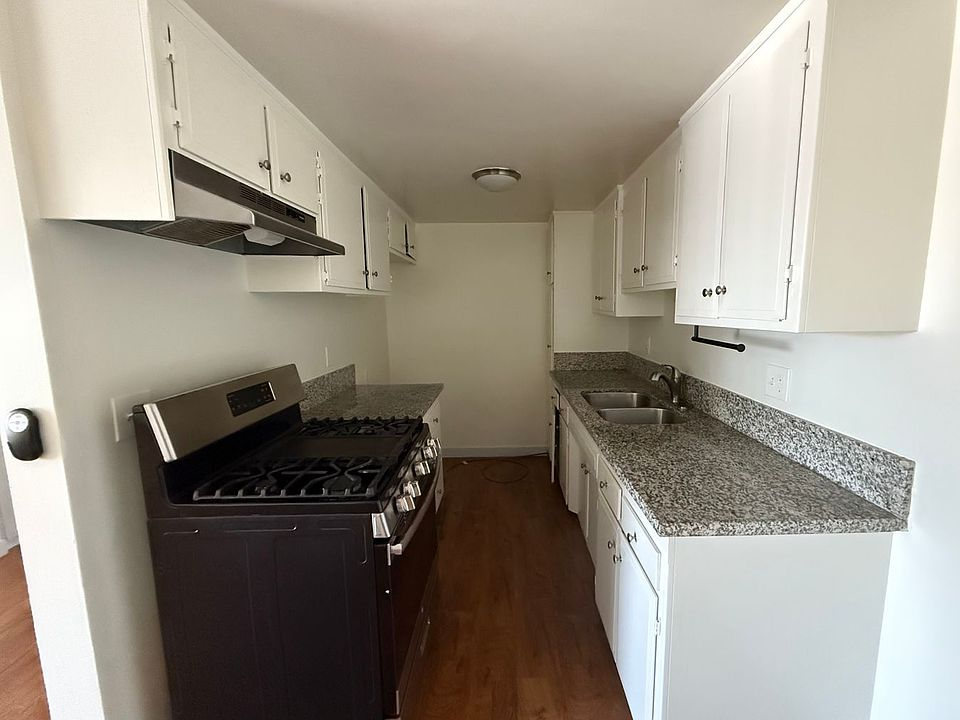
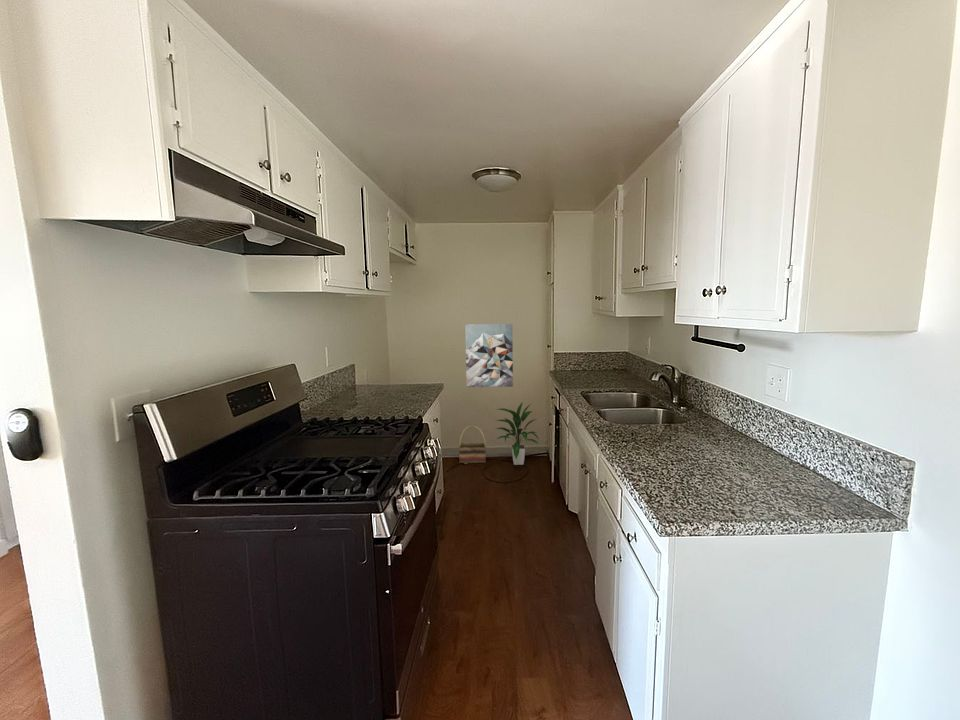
+ indoor plant [495,400,540,466]
+ wall art [464,323,514,388]
+ basket [458,424,487,464]
